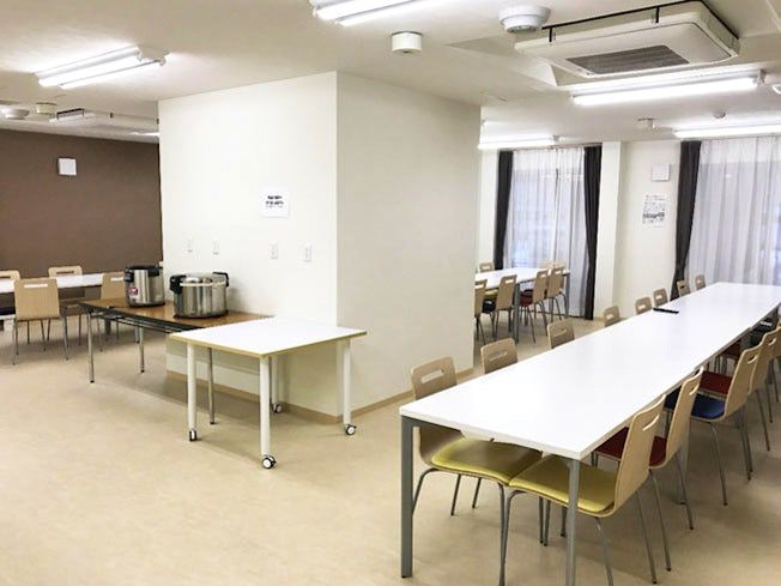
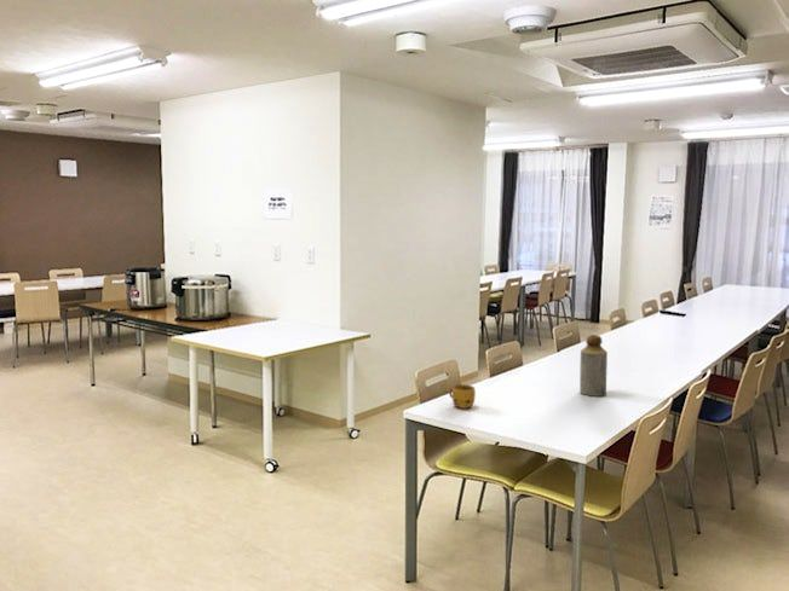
+ bottle [578,334,609,398]
+ mug [448,383,477,410]
